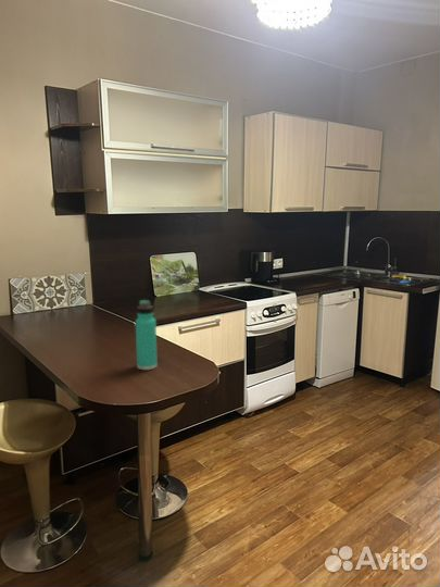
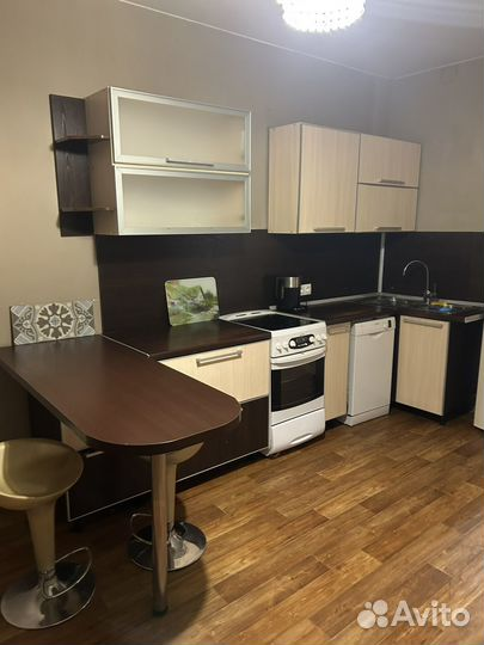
- thermos bottle [135,299,159,371]
